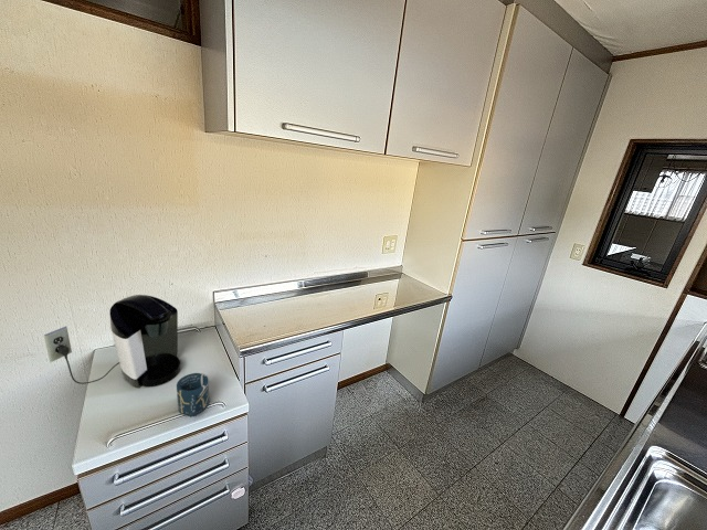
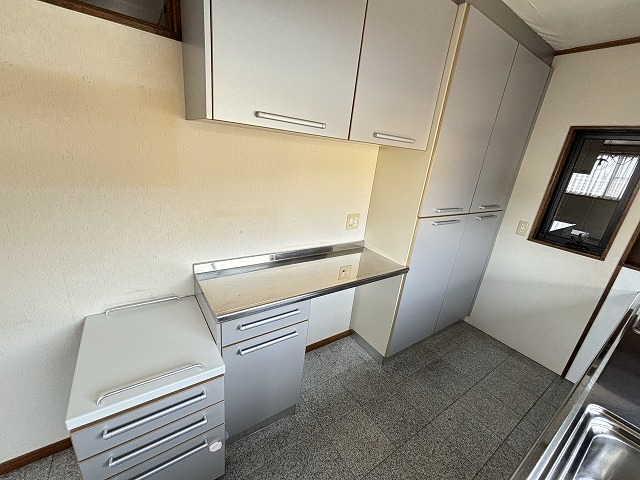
- cup [176,372,210,418]
- coffee maker [43,294,182,389]
